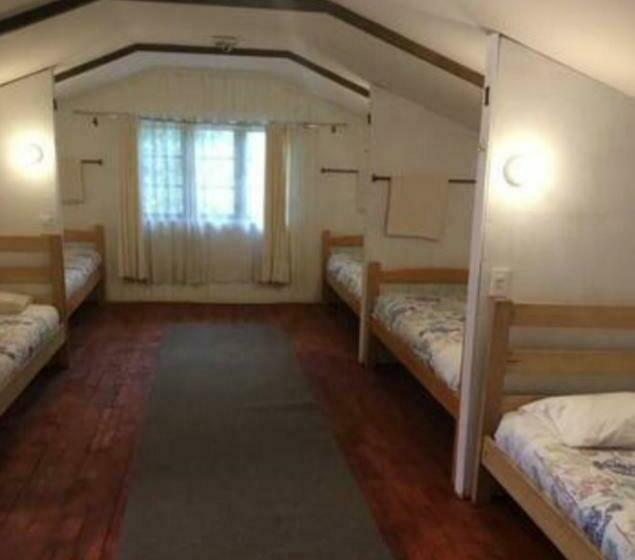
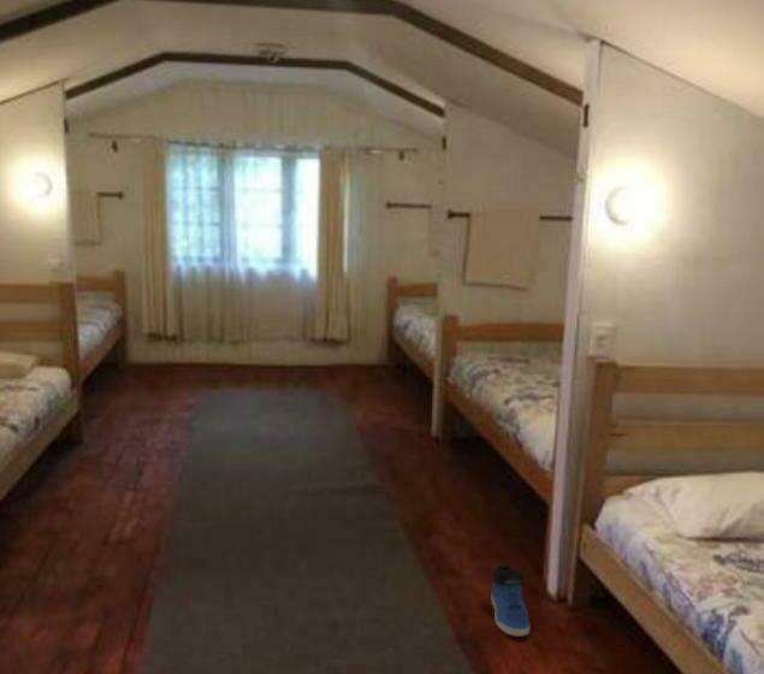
+ sneaker [490,563,531,638]
